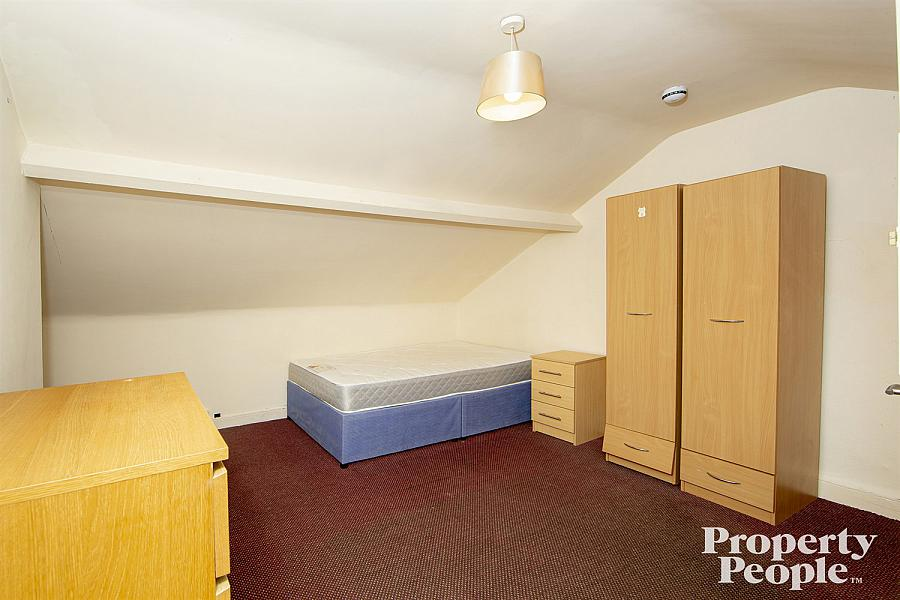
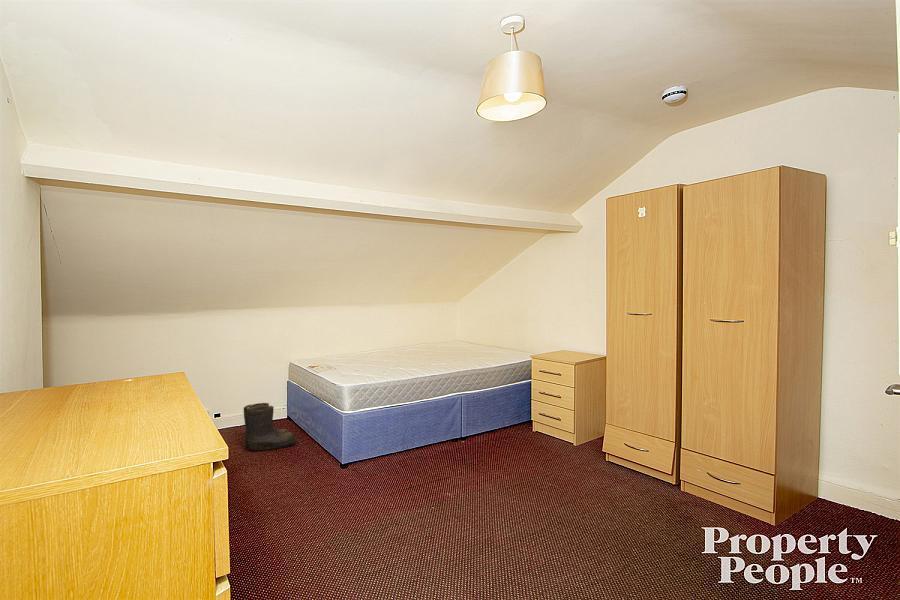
+ boots [243,402,298,452]
